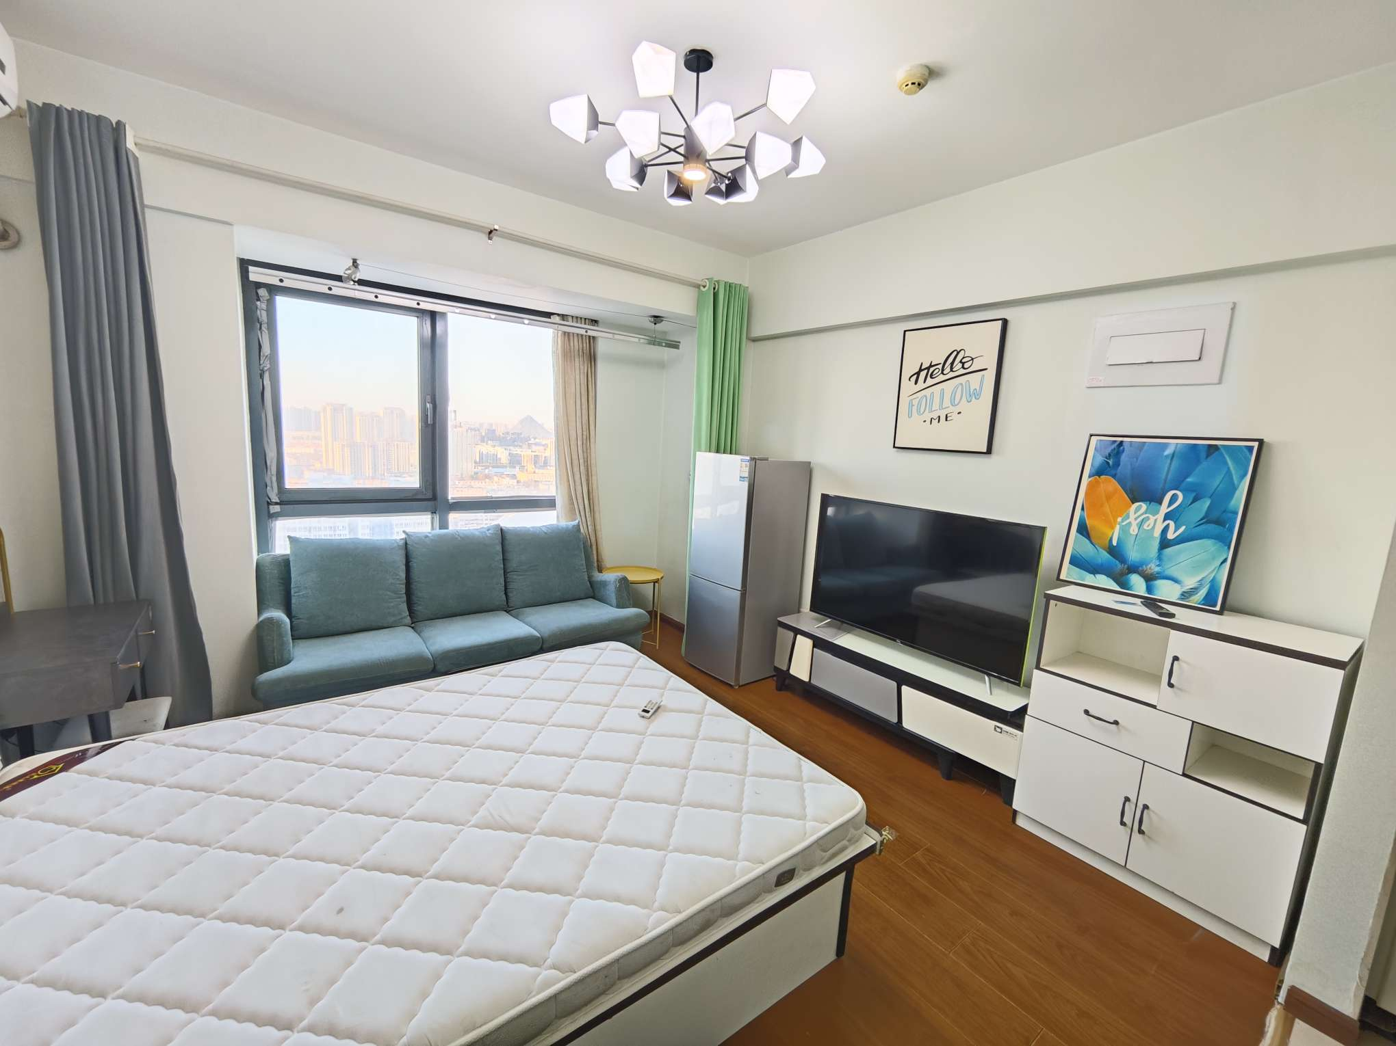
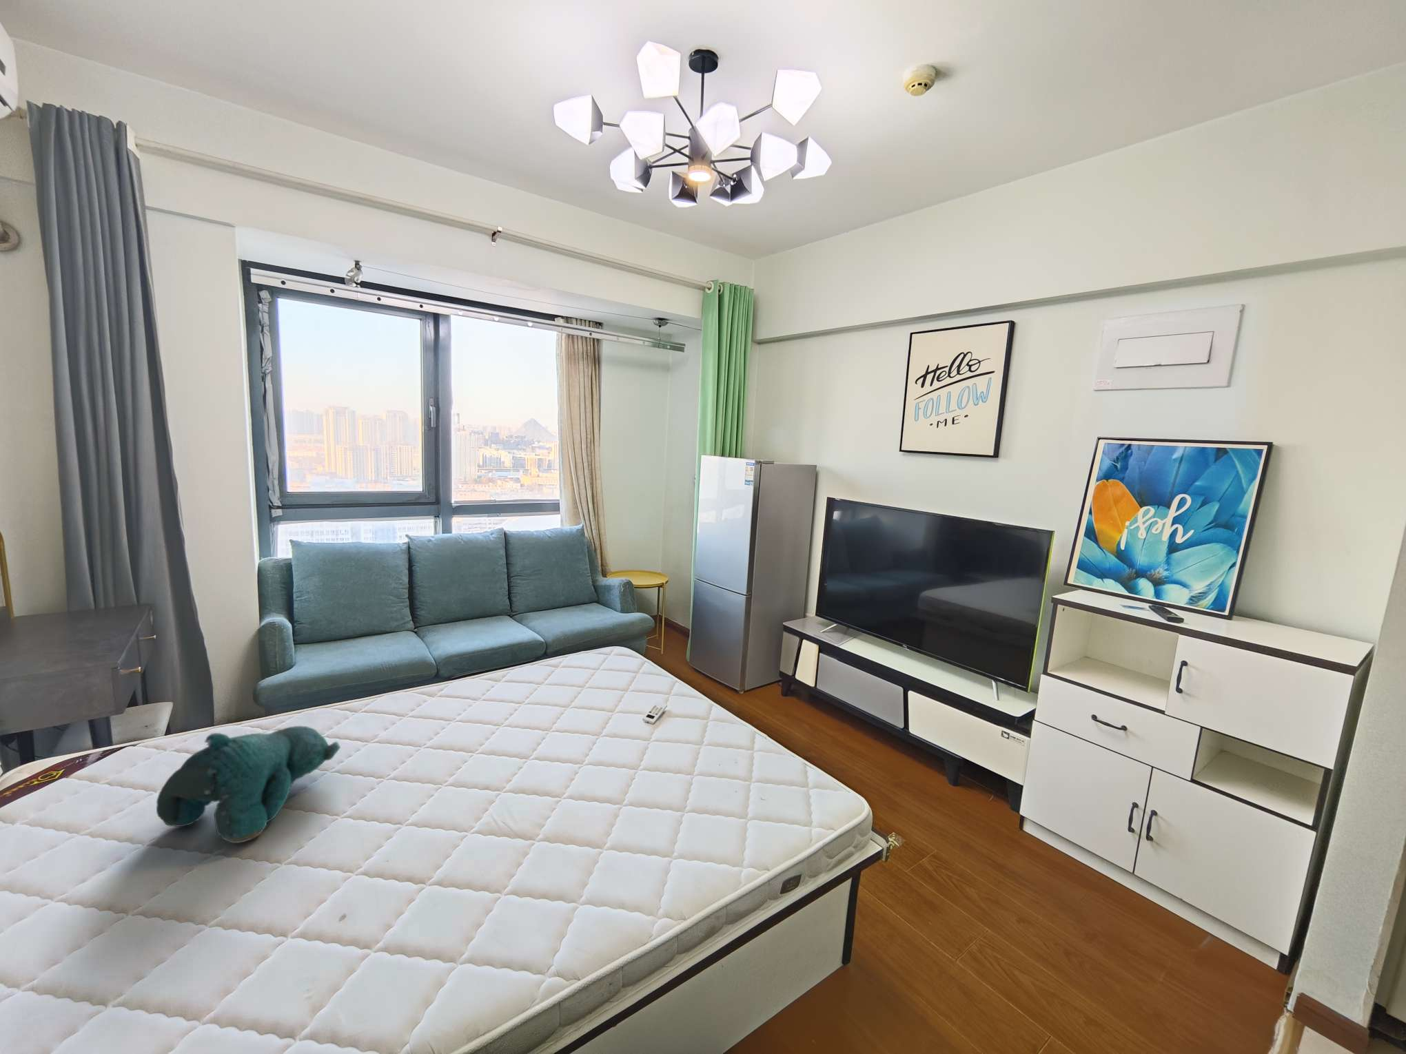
+ teddy bear [156,725,341,844]
